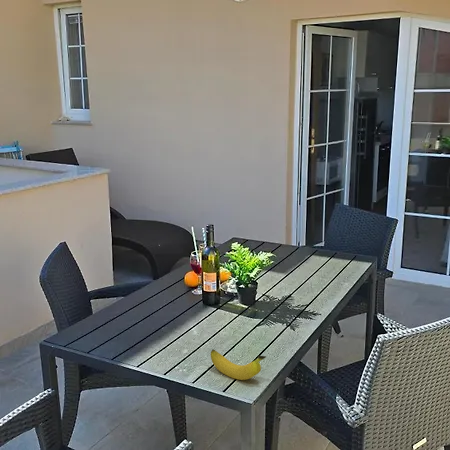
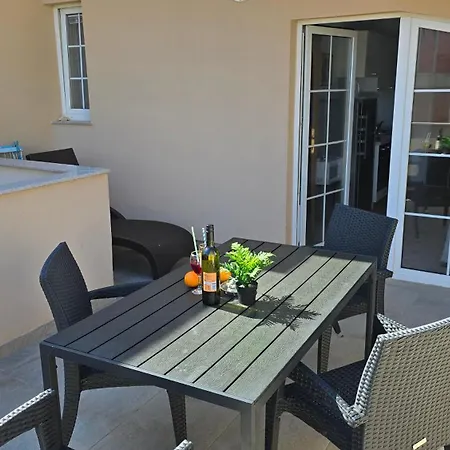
- banana [210,348,267,381]
